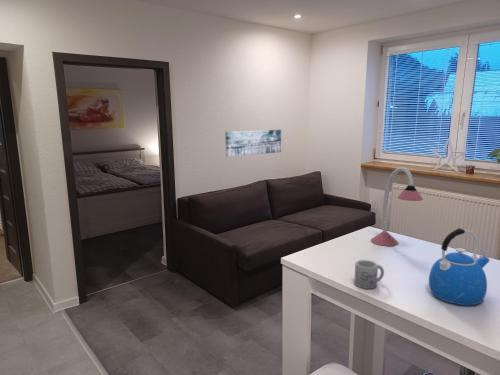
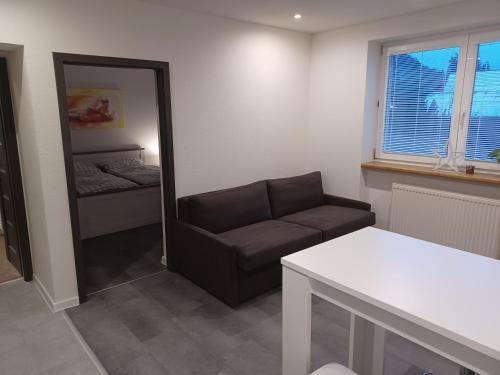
- kettle [428,227,491,306]
- mug [353,259,385,290]
- wall art [224,129,282,158]
- desk lamp [370,166,424,247]
